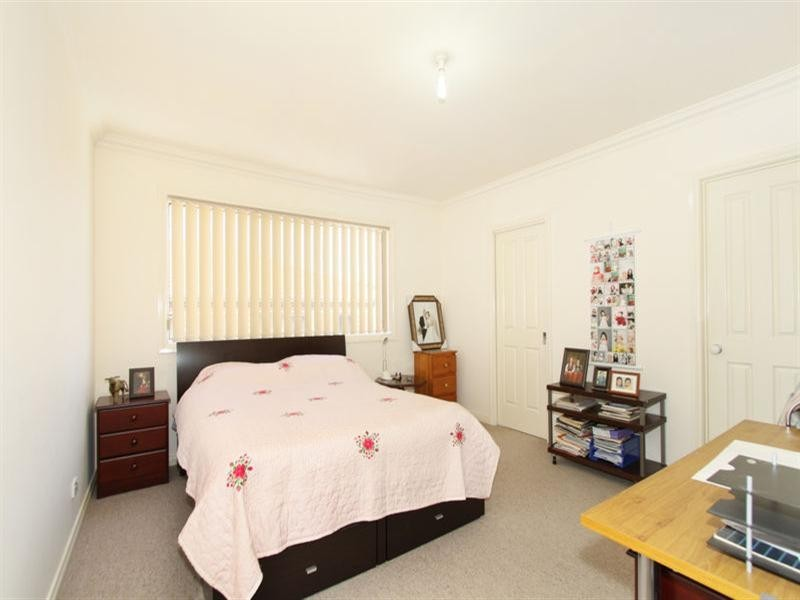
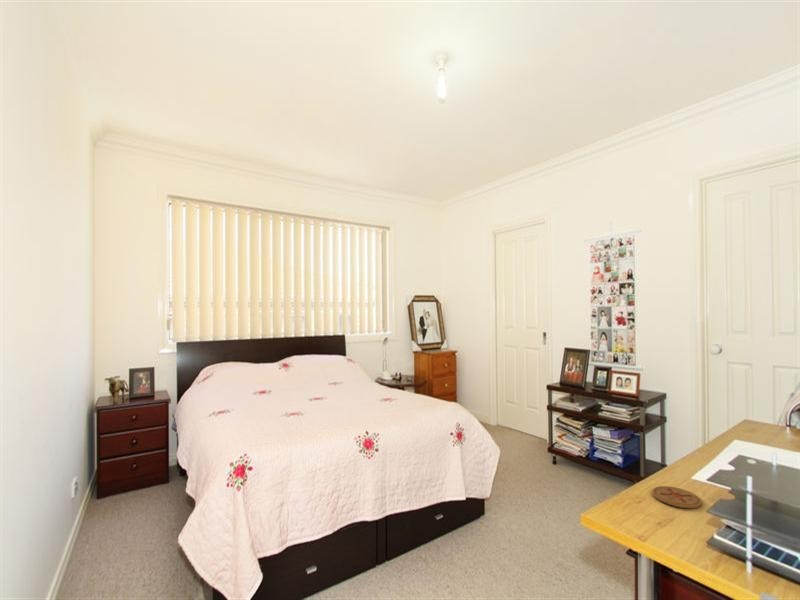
+ coaster [651,485,703,509]
